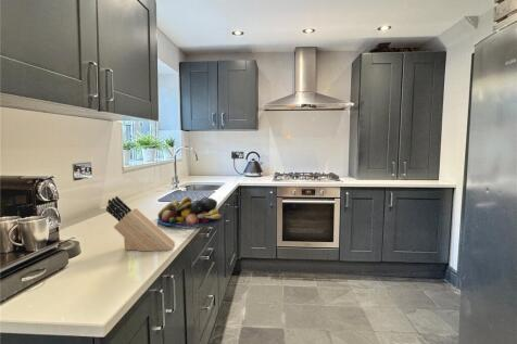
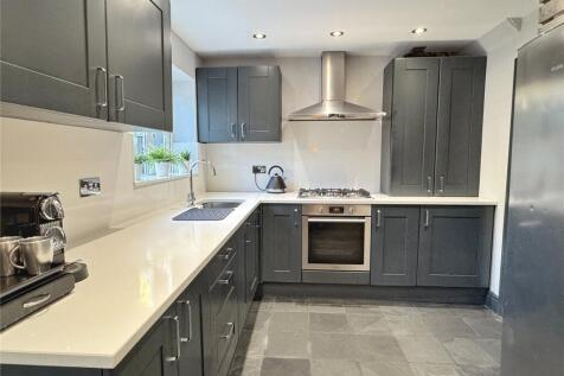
- fruit bowl [156,195,225,228]
- knife block [105,195,176,252]
